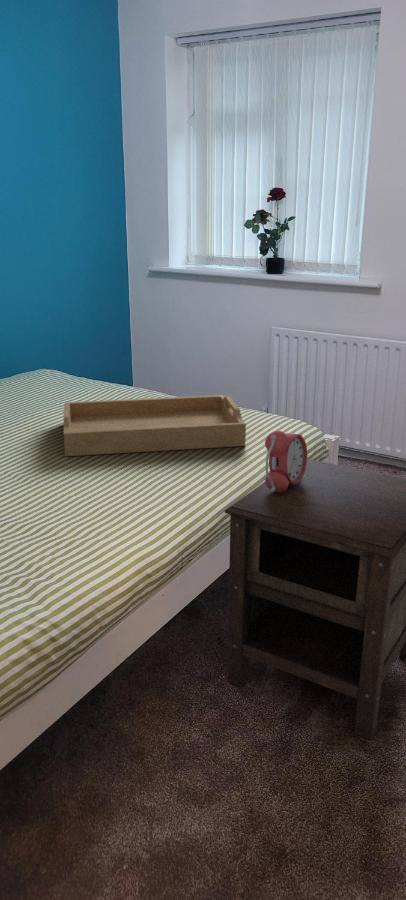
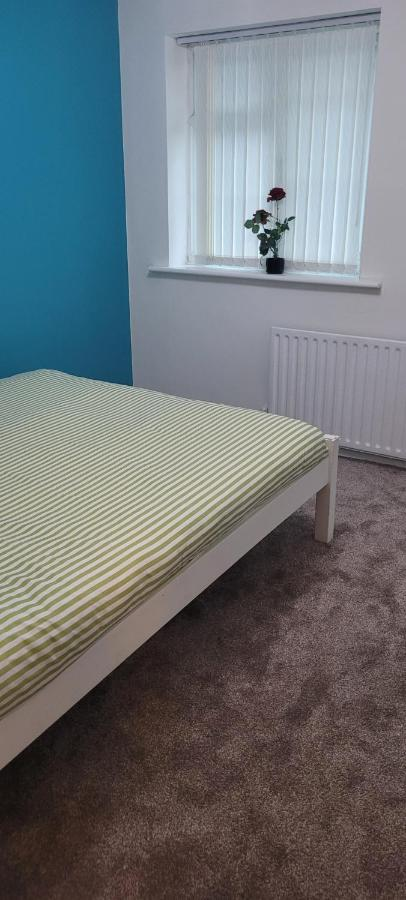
- nightstand [224,458,406,741]
- serving tray [63,394,247,457]
- alarm clock [264,430,308,493]
